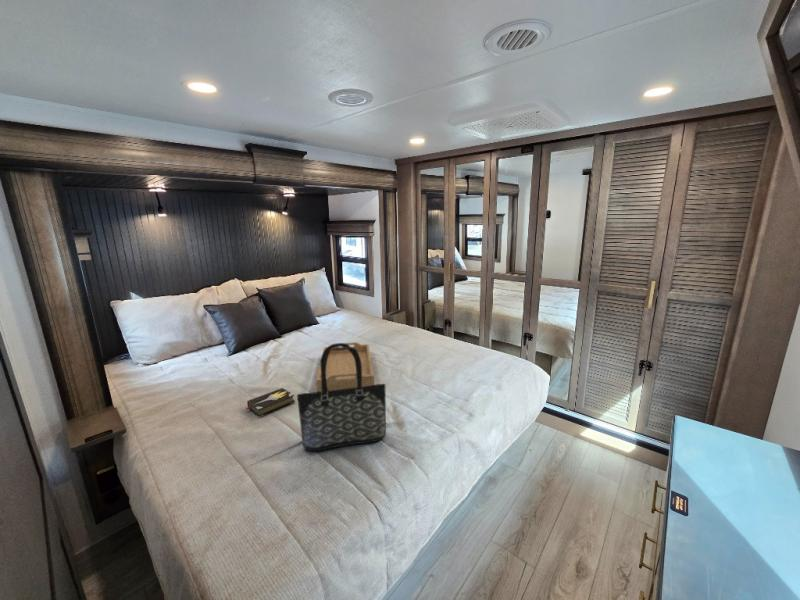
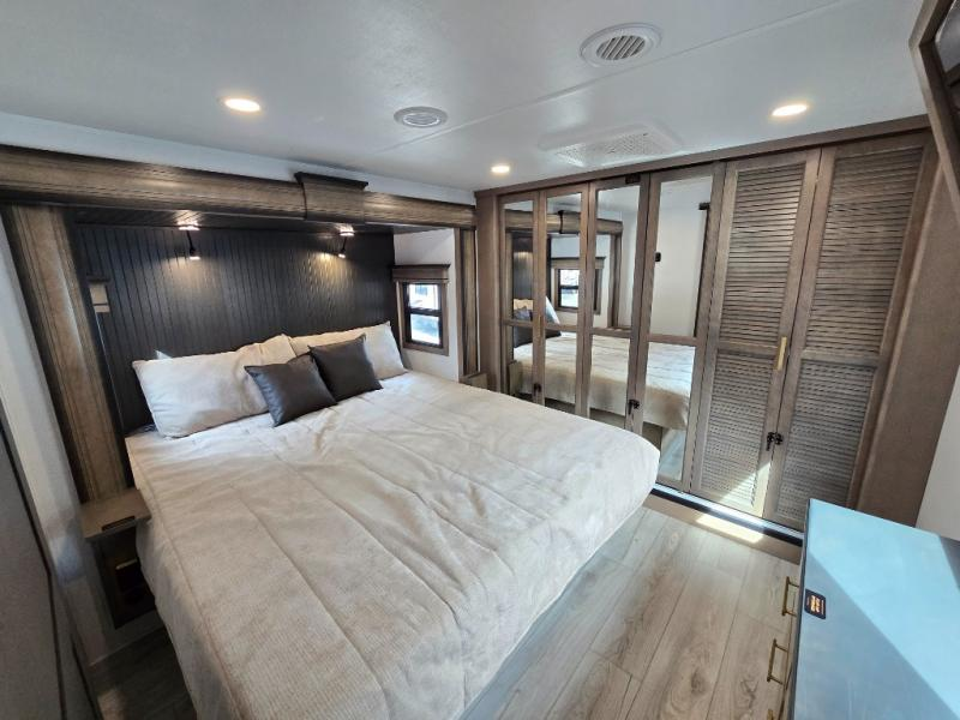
- tote bag [296,342,387,452]
- hardback book [244,387,296,418]
- serving tray [315,341,375,392]
